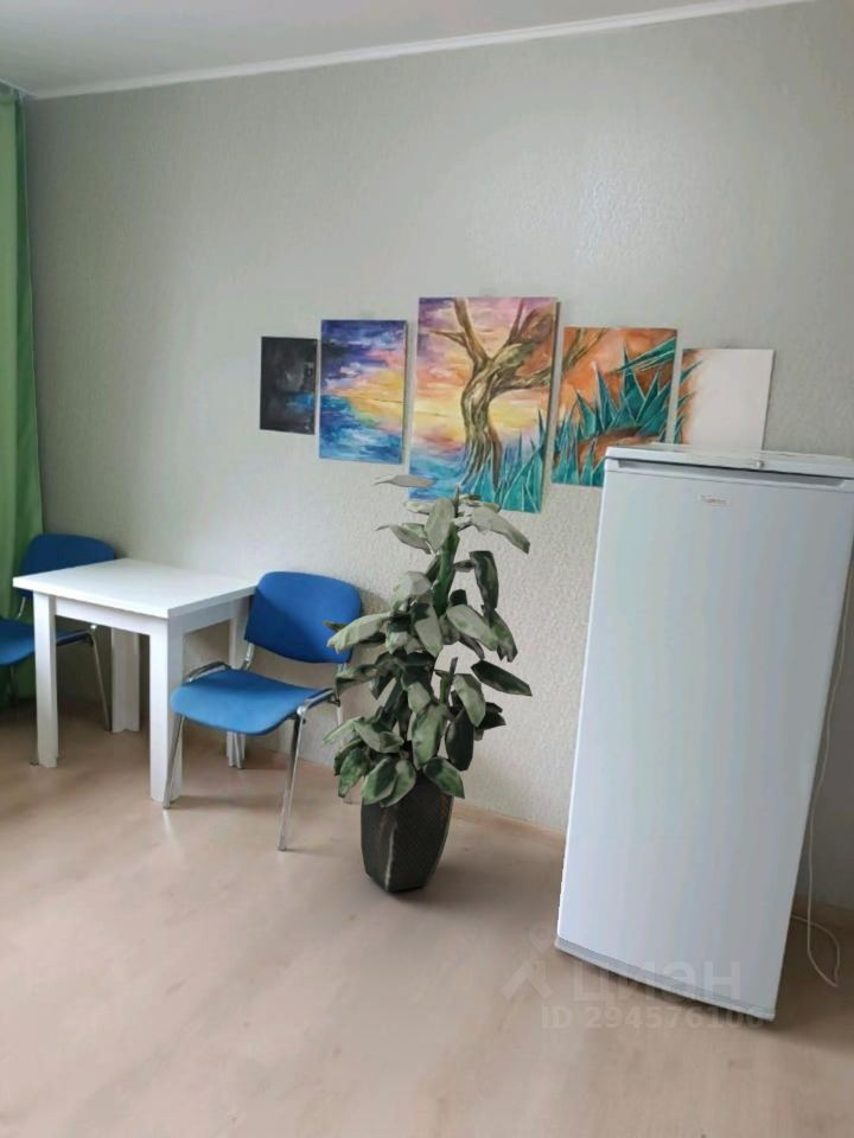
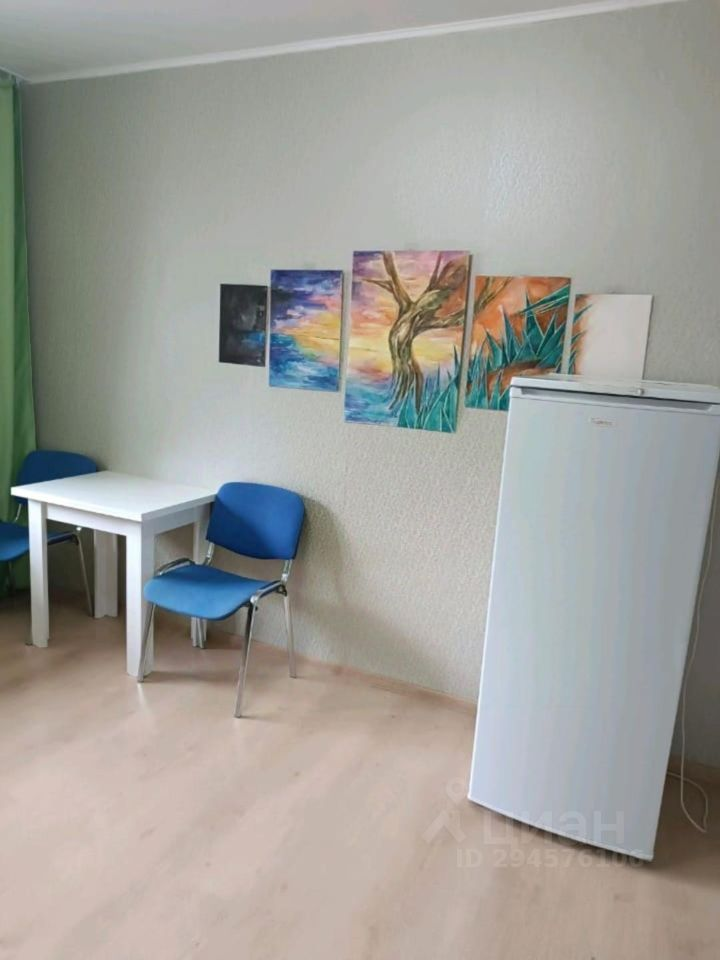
- indoor plant [319,473,534,893]
